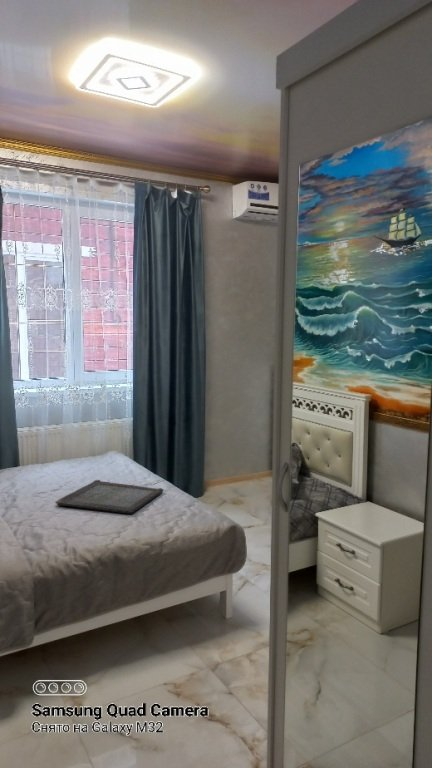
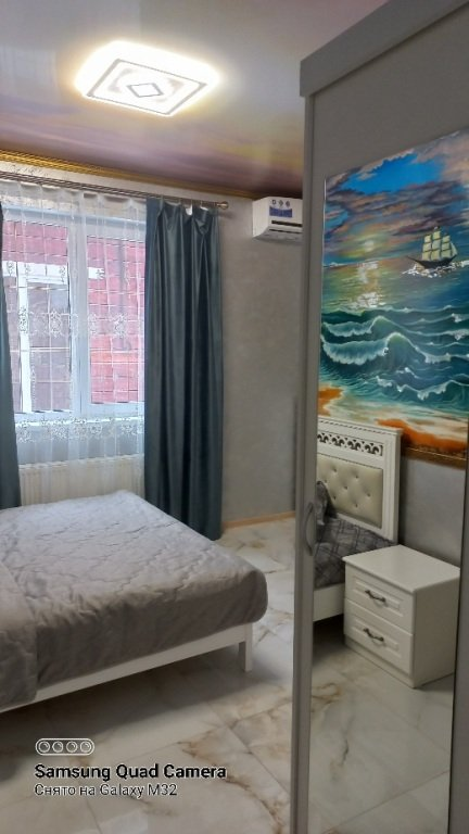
- serving tray [54,479,164,514]
